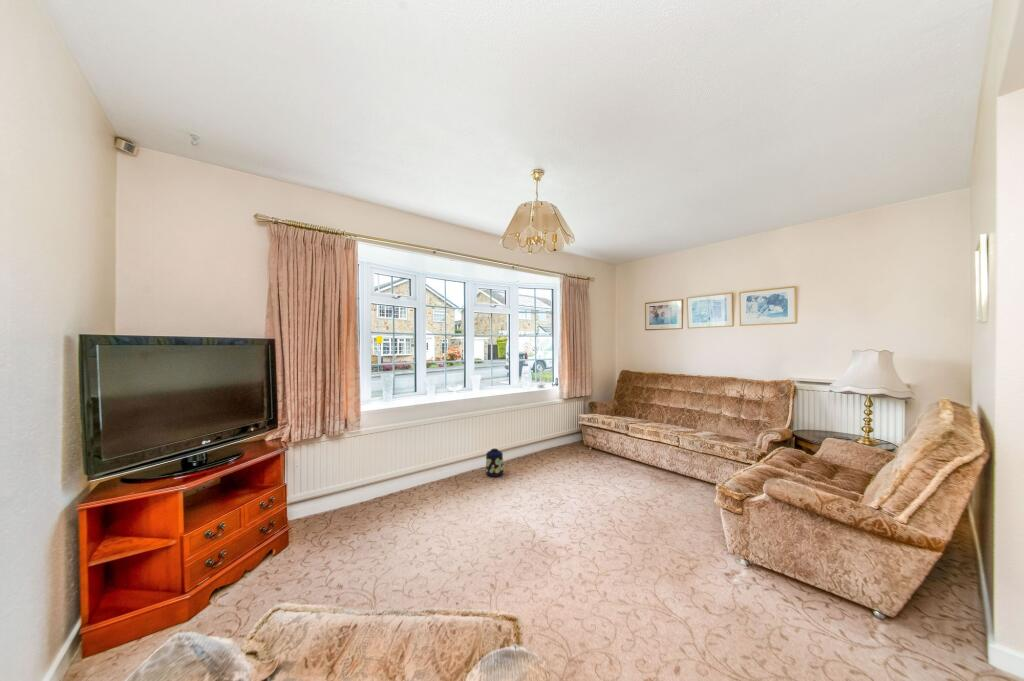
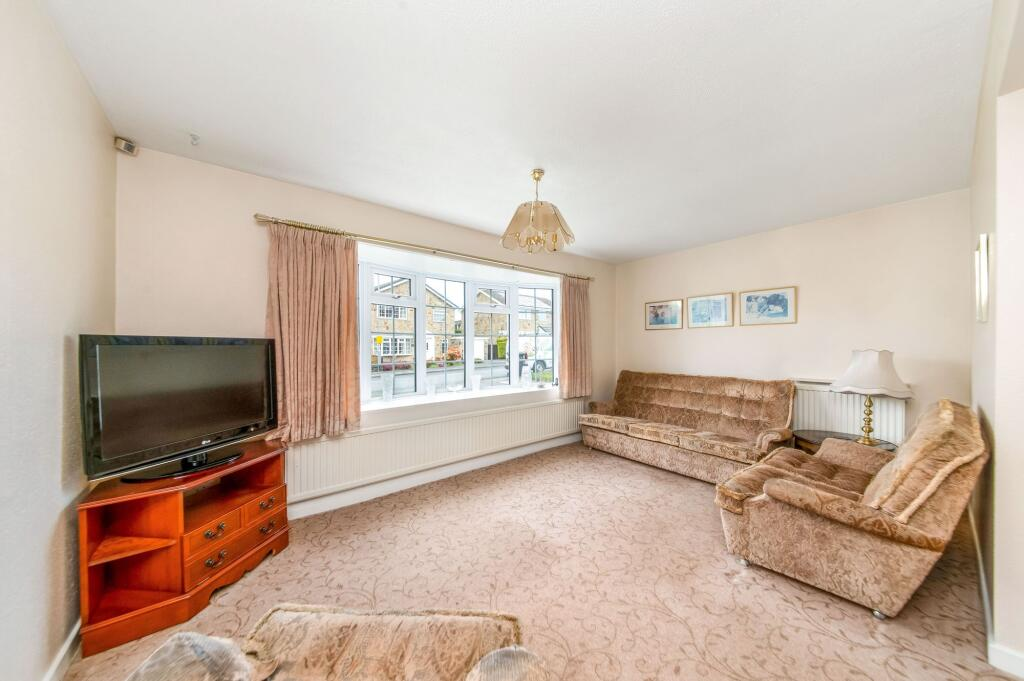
- vase [485,448,504,478]
